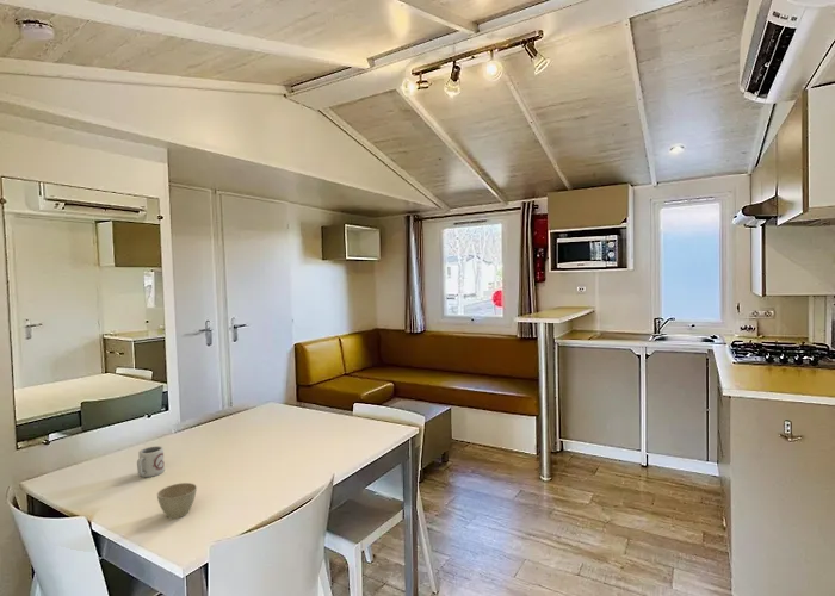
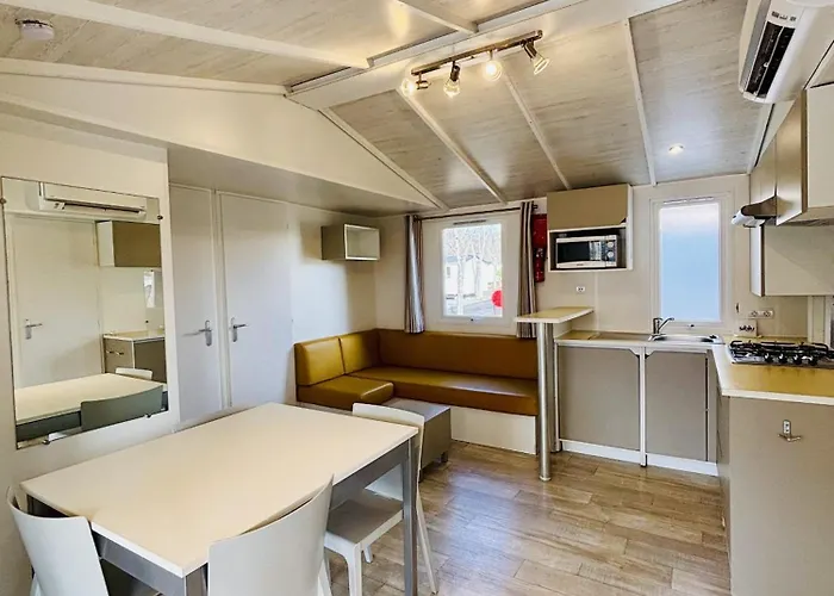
- flower pot [156,482,198,520]
- cup [136,445,166,478]
